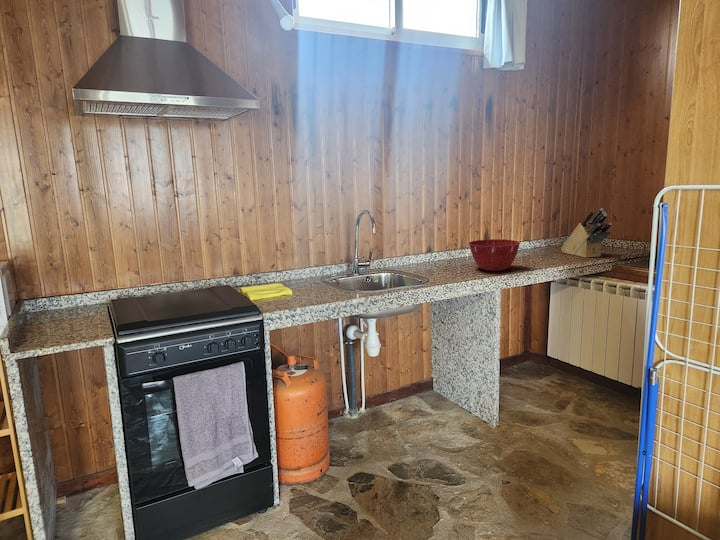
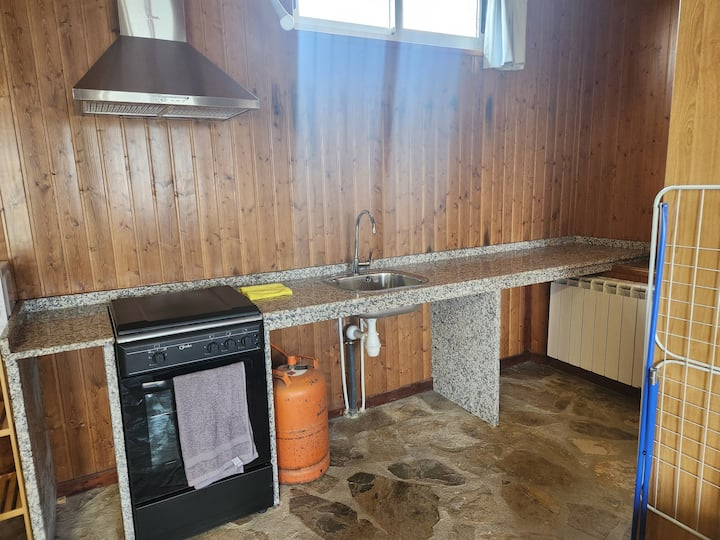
- mixing bowl [468,238,521,272]
- knife block [560,207,613,259]
